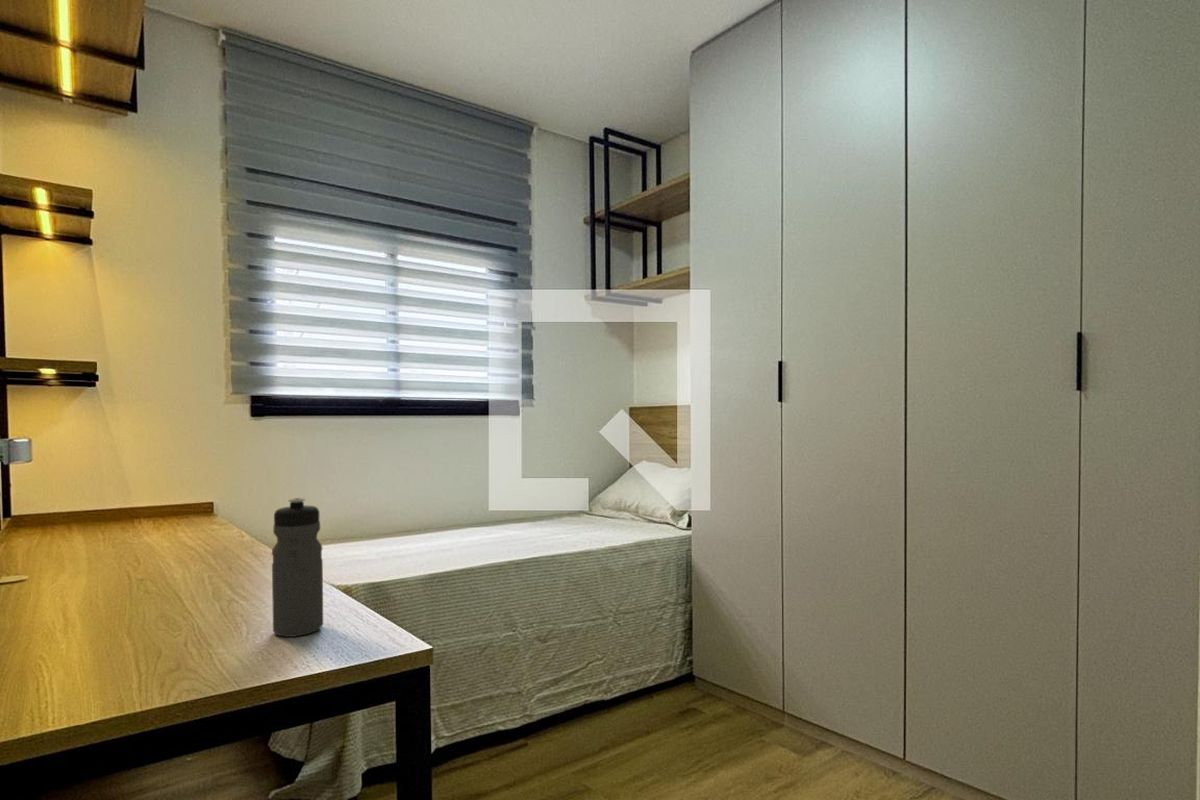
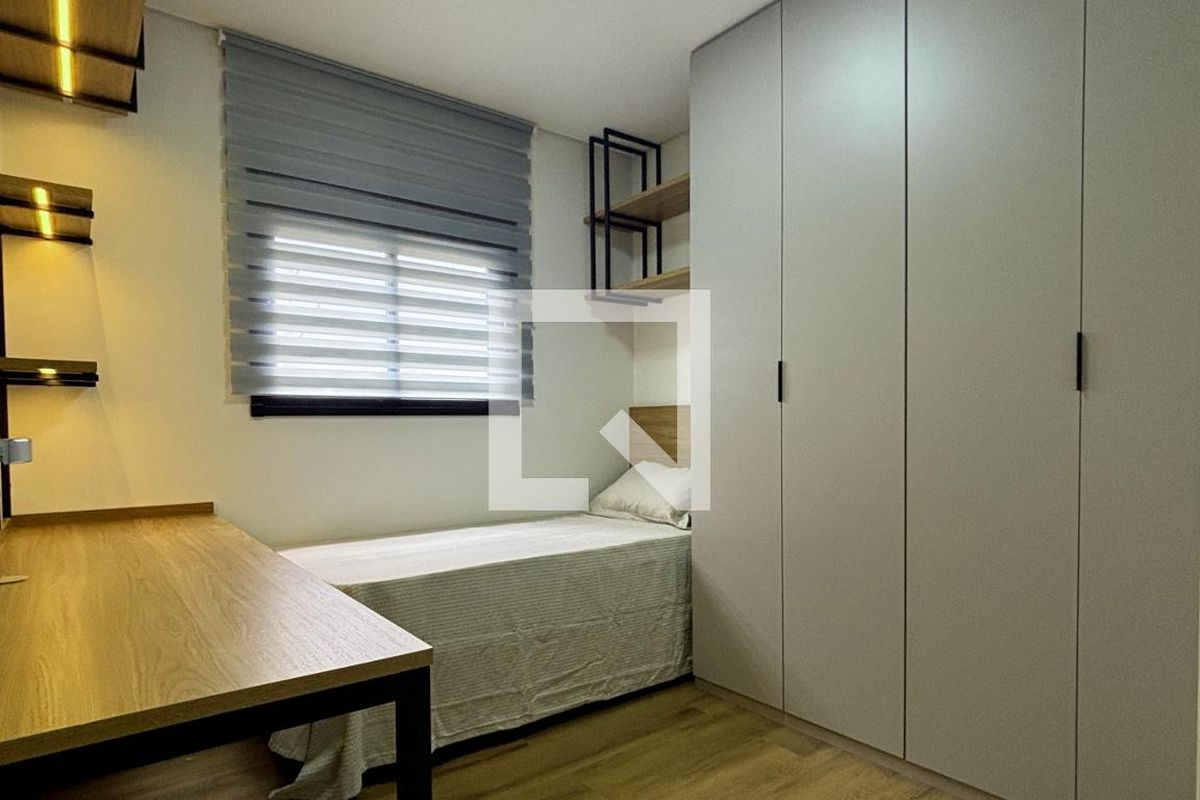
- water bottle [271,497,324,638]
